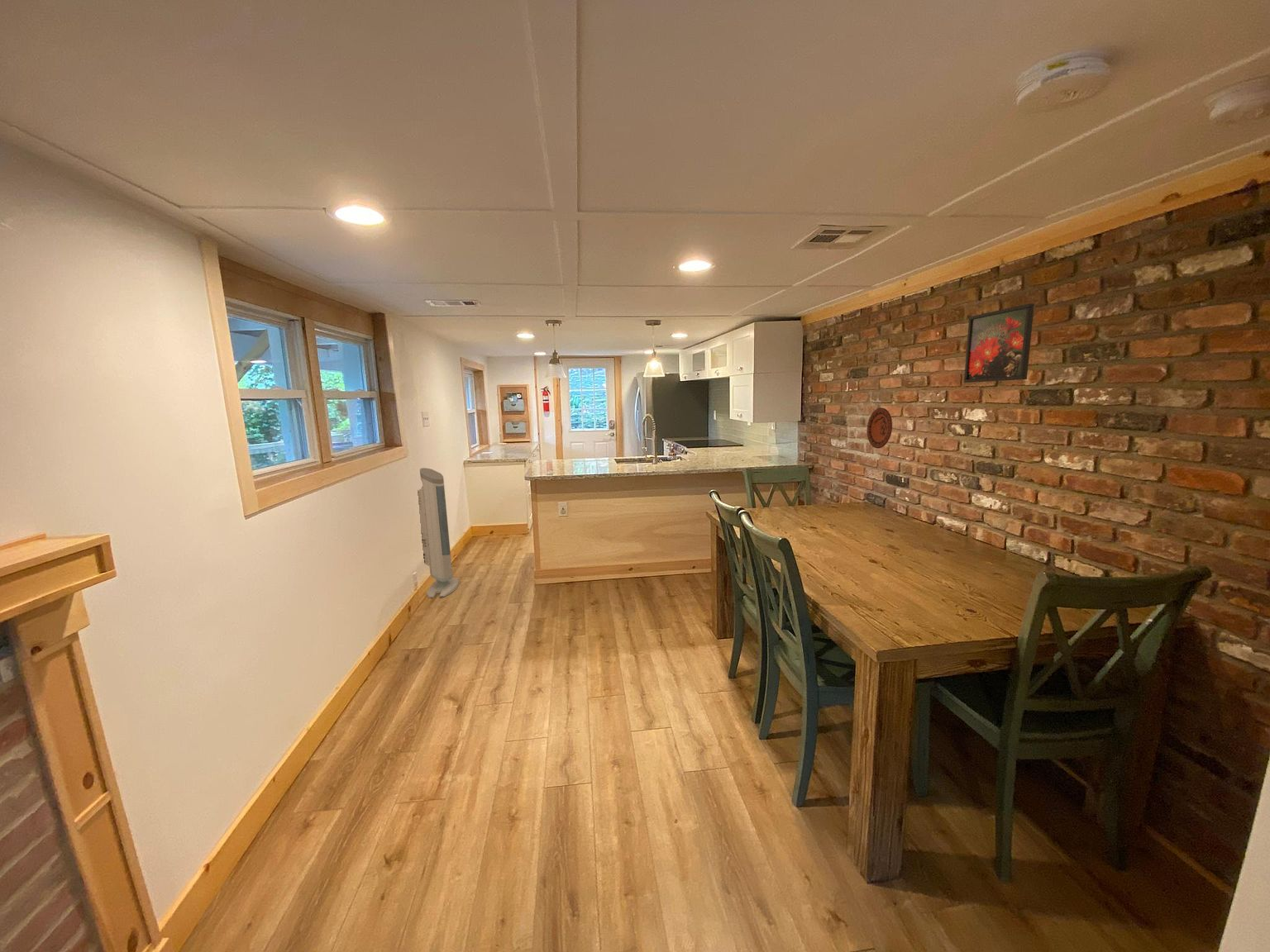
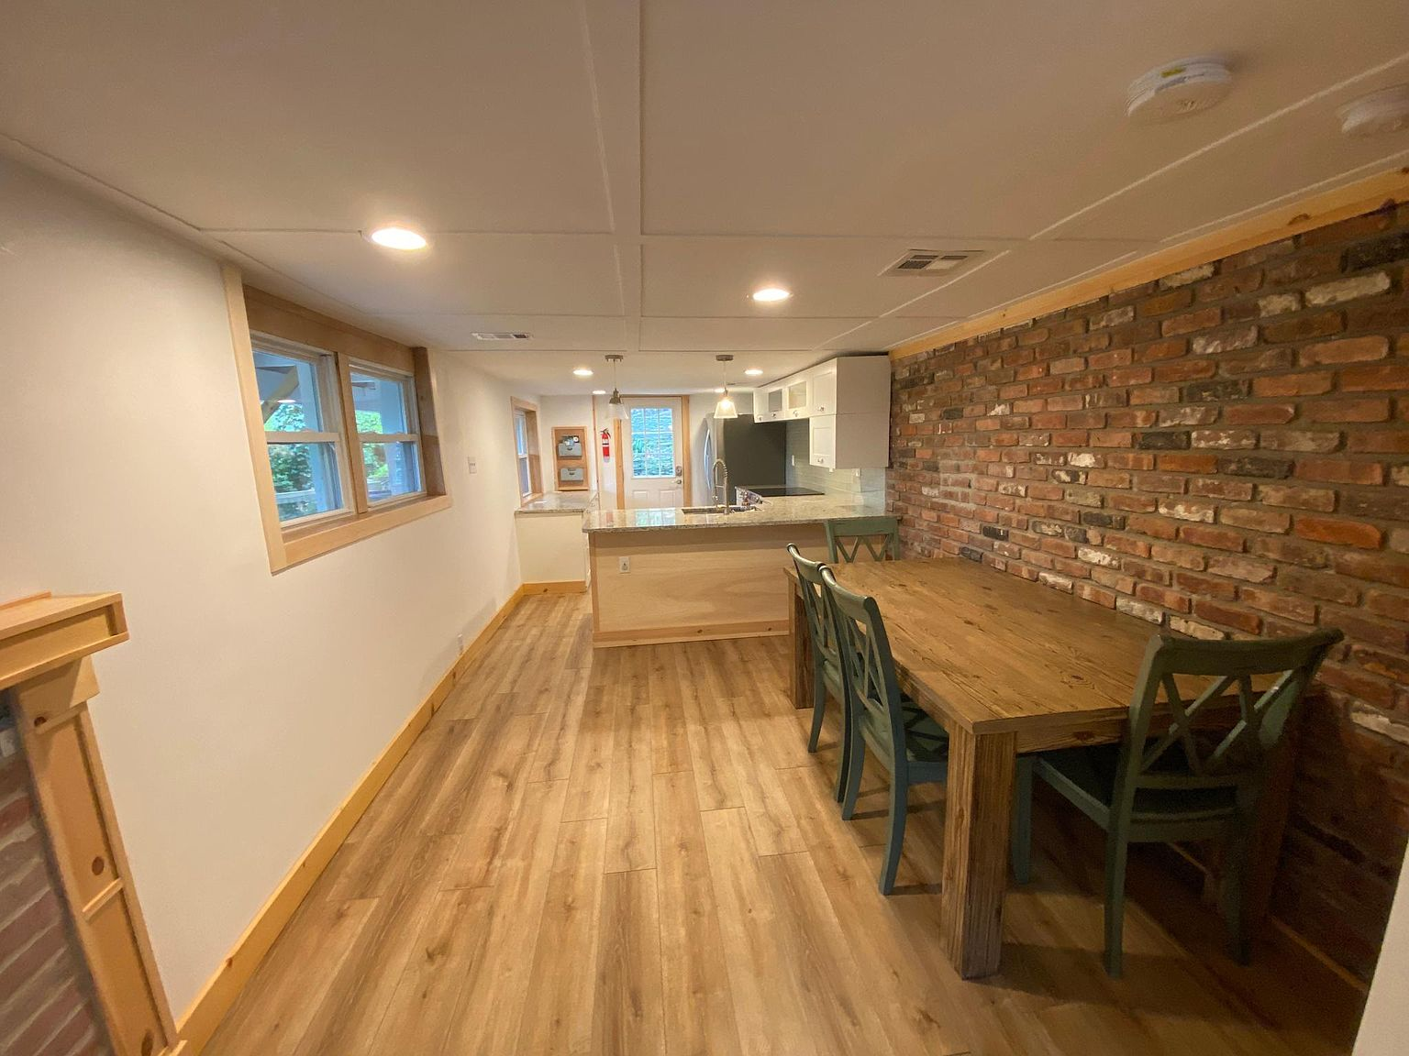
- air purifier [417,467,460,599]
- decorative plate [867,407,893,450]
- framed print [963,302,1035,383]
